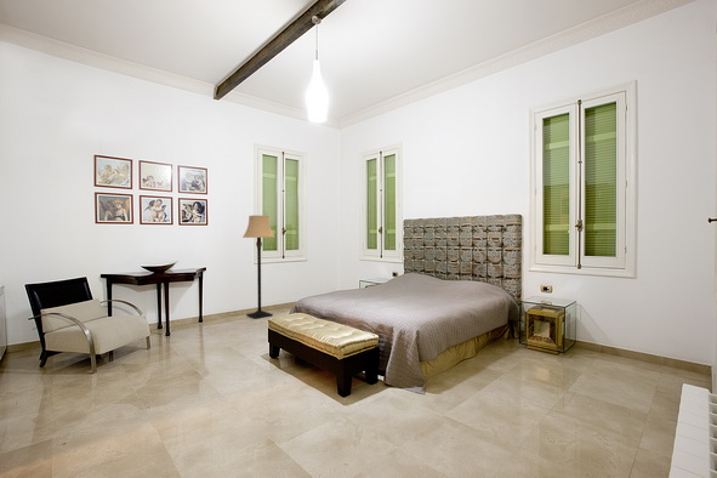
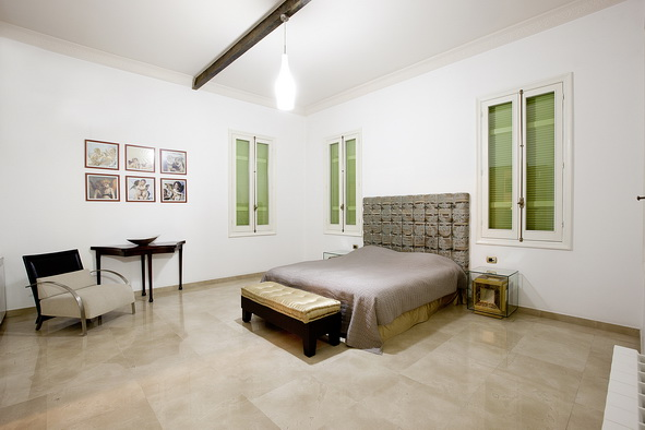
- lamp [241,215,277,320]
